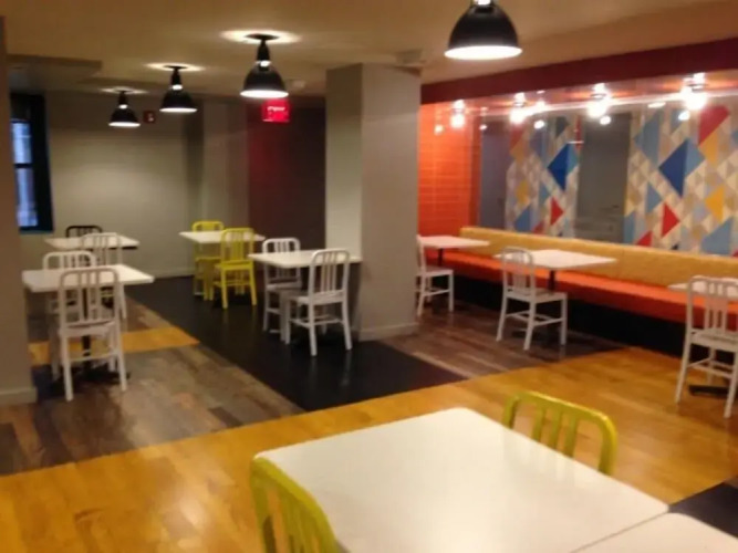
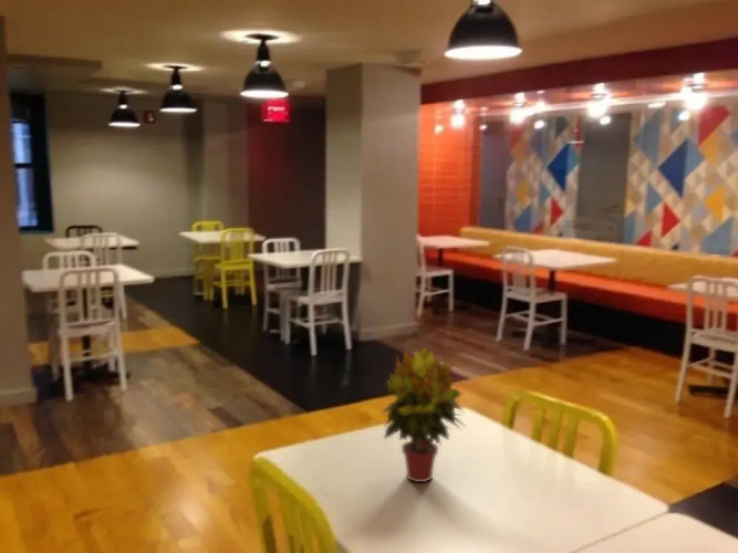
+ potted plant [378,345,468,483]
